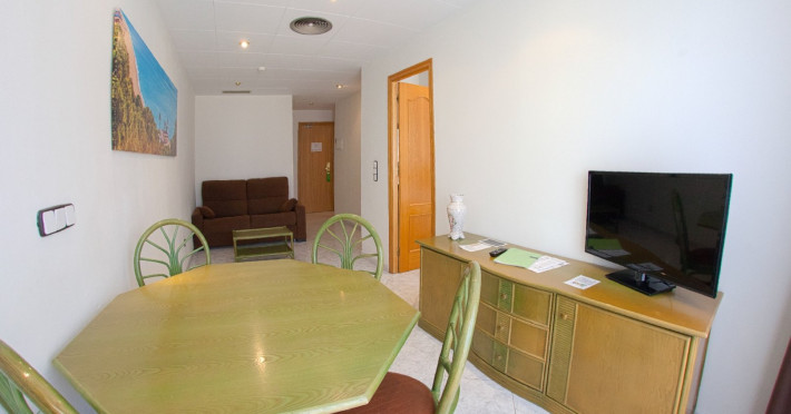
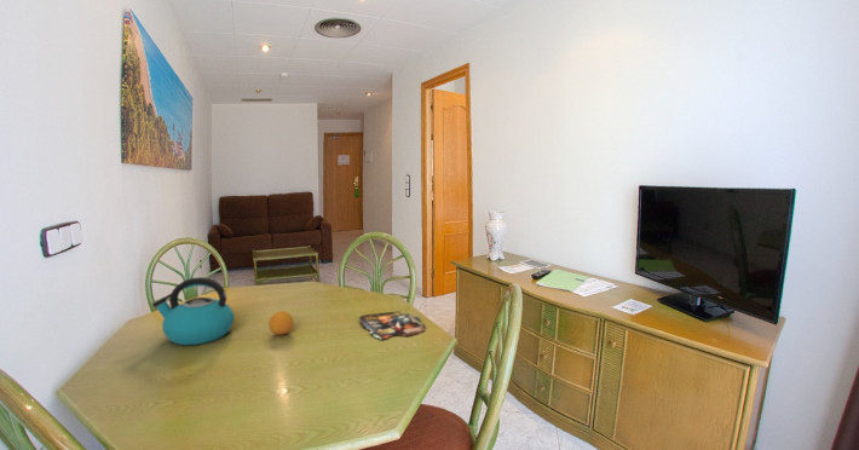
+ fruit [267,310,294,336]
+ kettle [151,276,236,346]
+ magazine [358,310,427,341]
